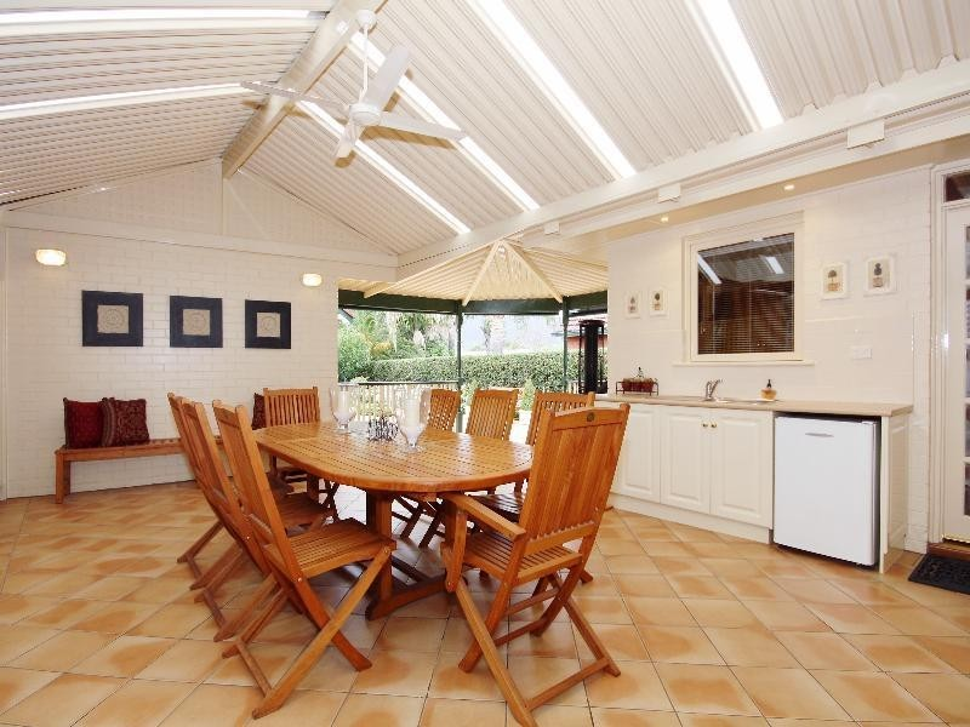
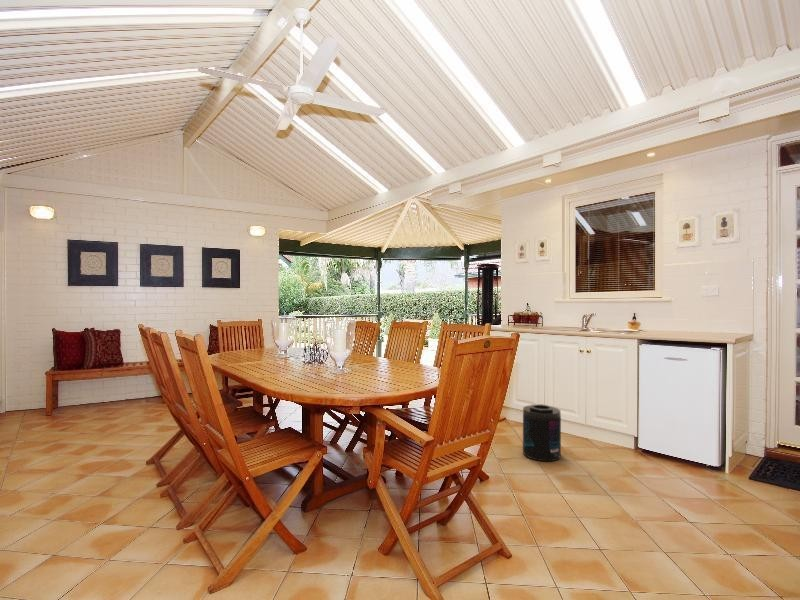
+ supplement container [522,403,562,462]
